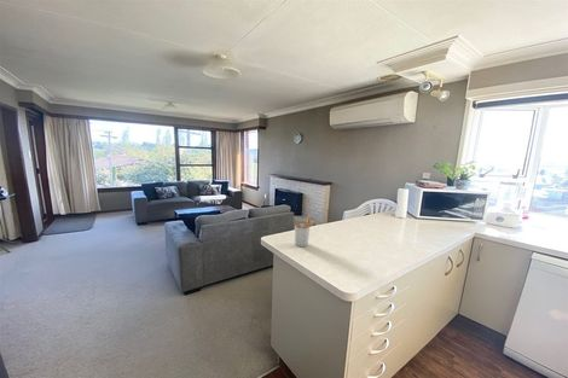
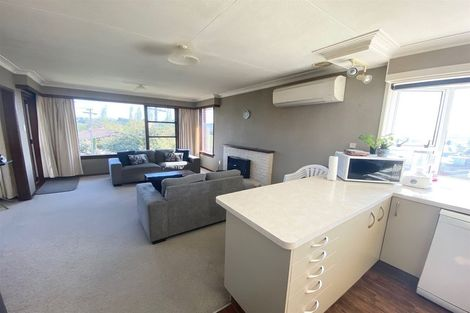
- utensil holder [292,215,317,248]
